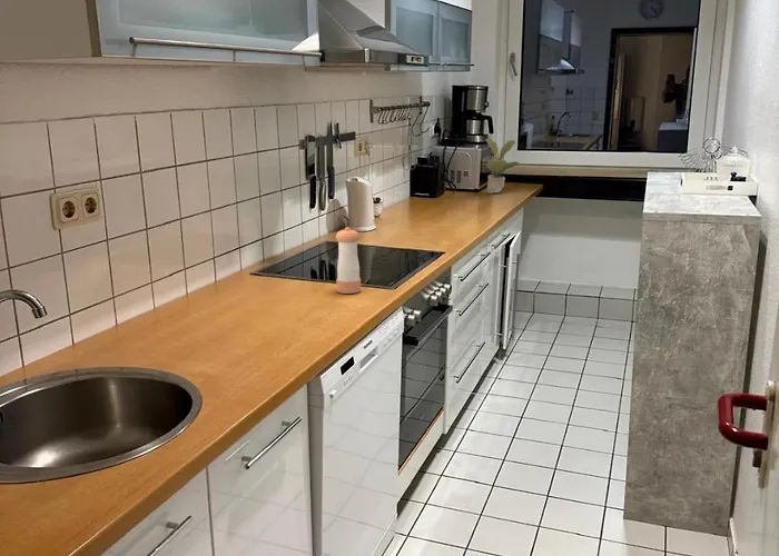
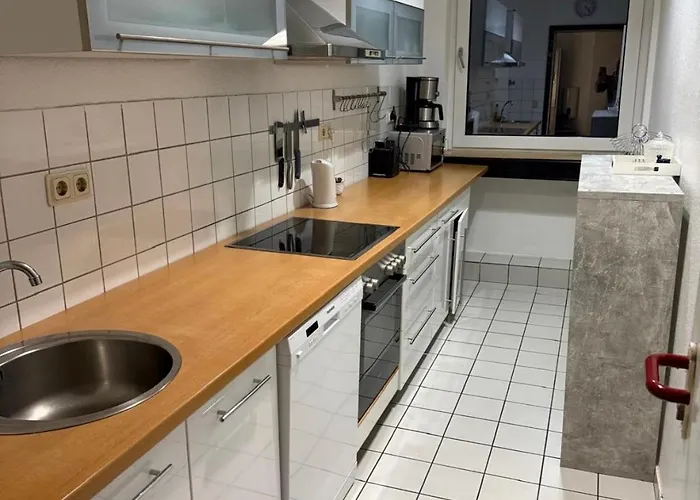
- pepper shaker [335,226,362,295]
- potted plant [484,137,521,195]
